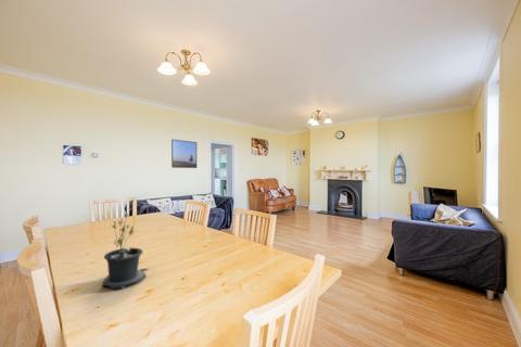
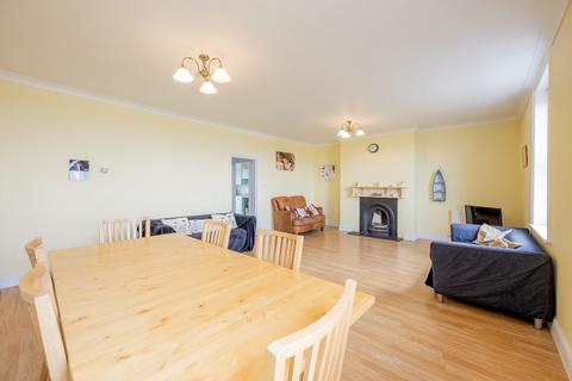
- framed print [170,139,198,169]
- potted plant [101,213,150,291]
